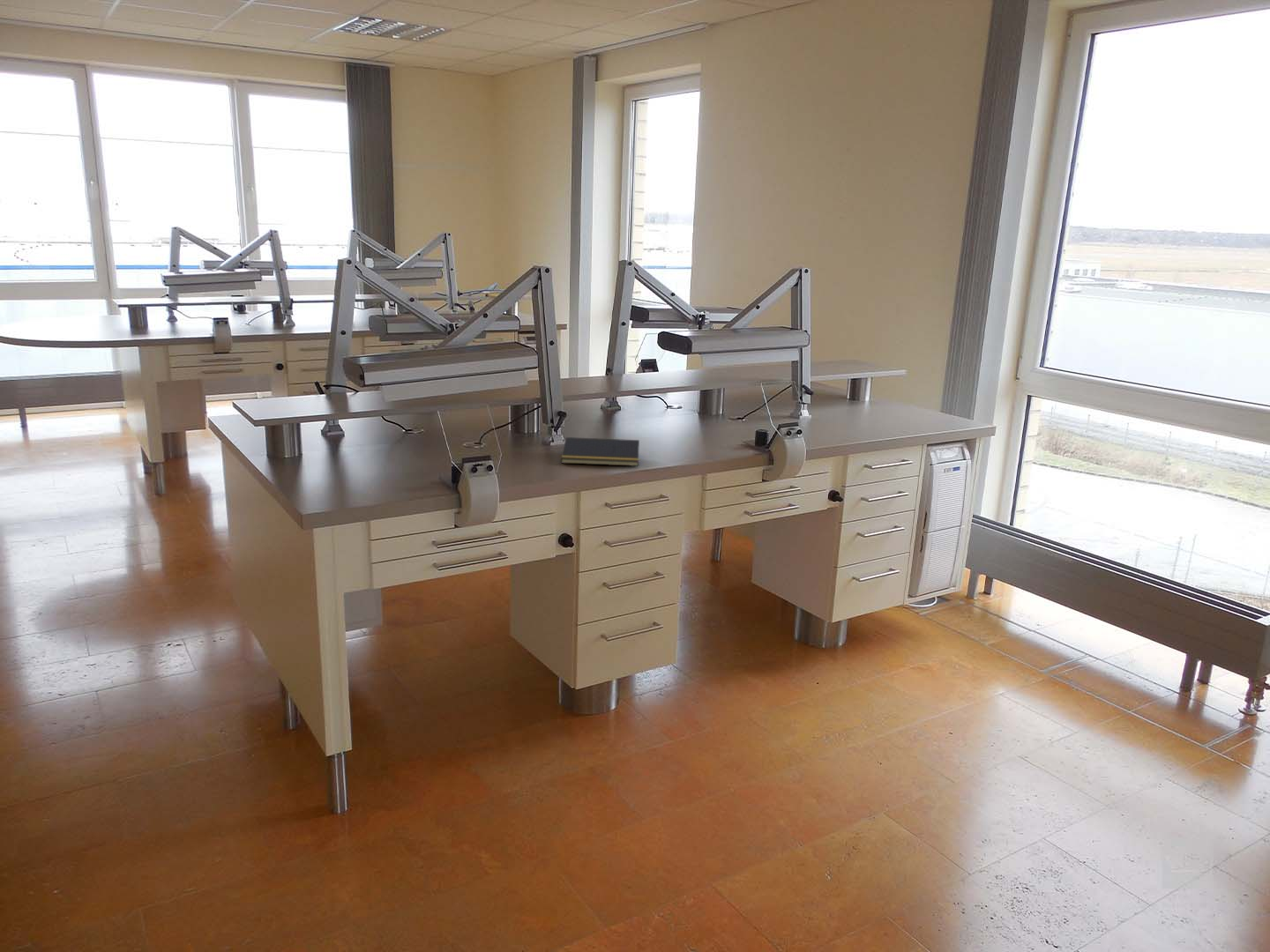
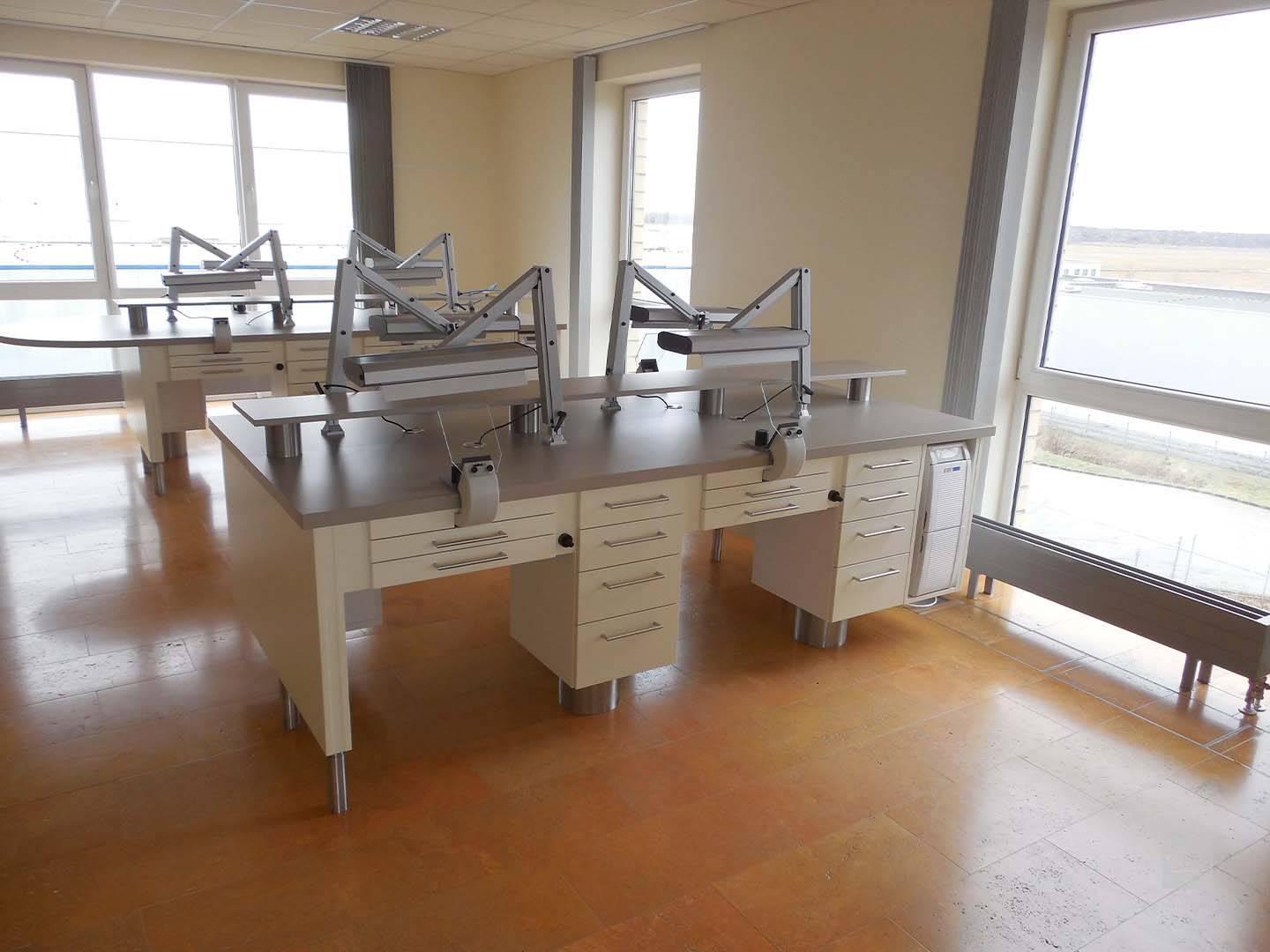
- notepad [561,436,640,467]
